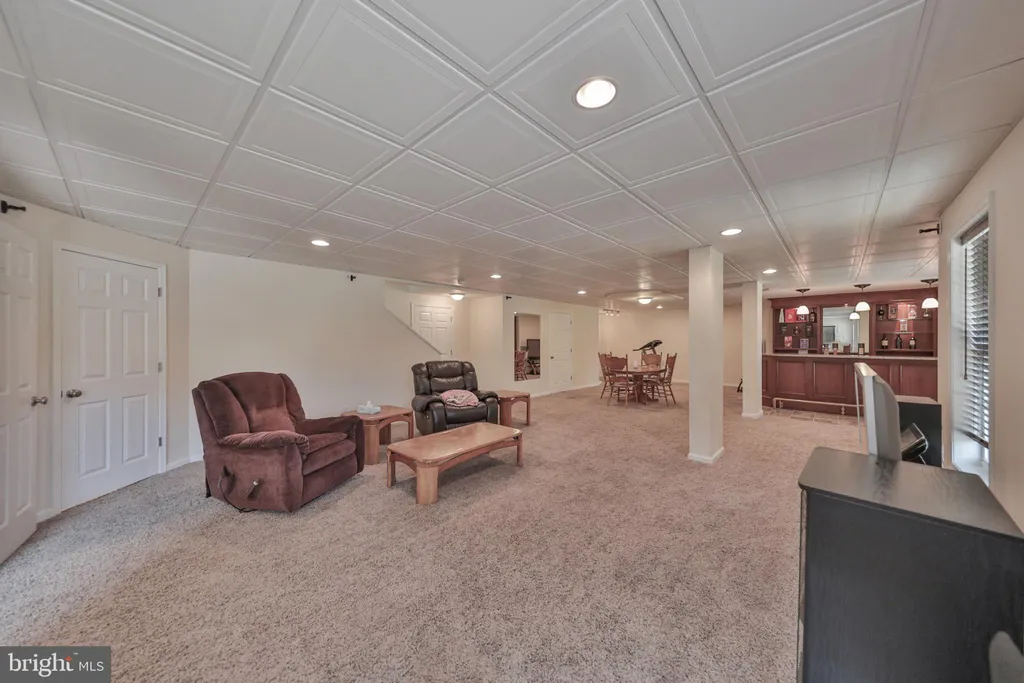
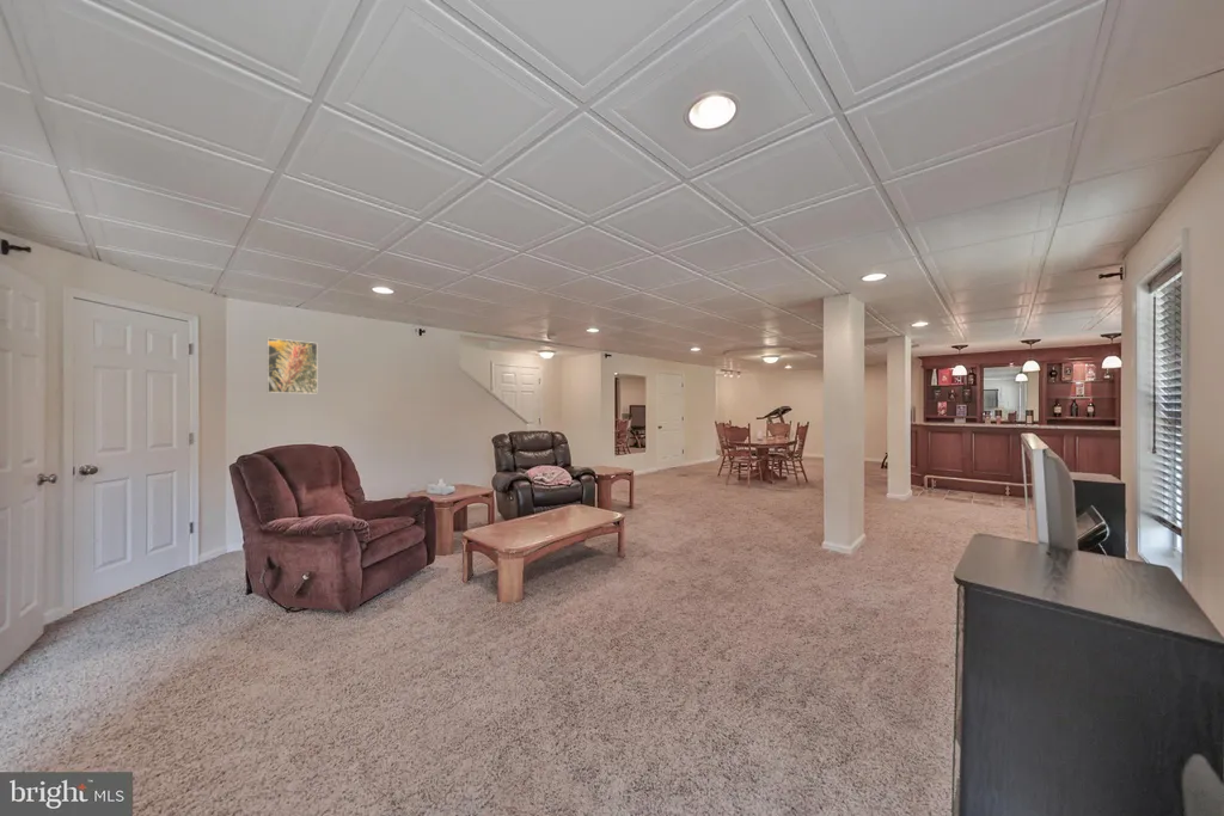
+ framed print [265,337,319,394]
